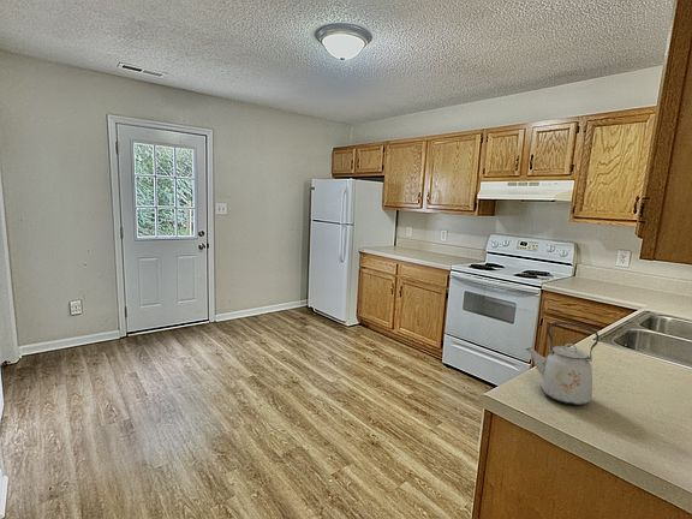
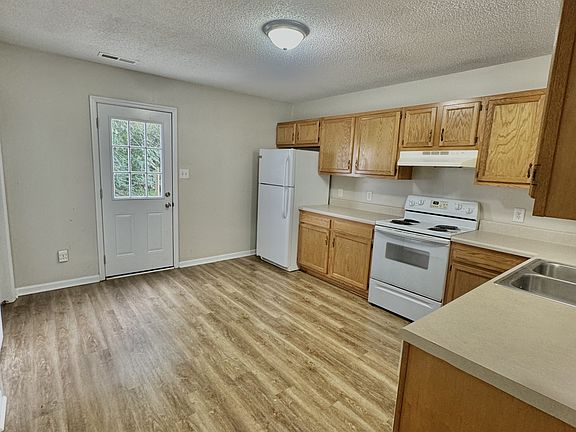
- kettle [525,321,601,406]
